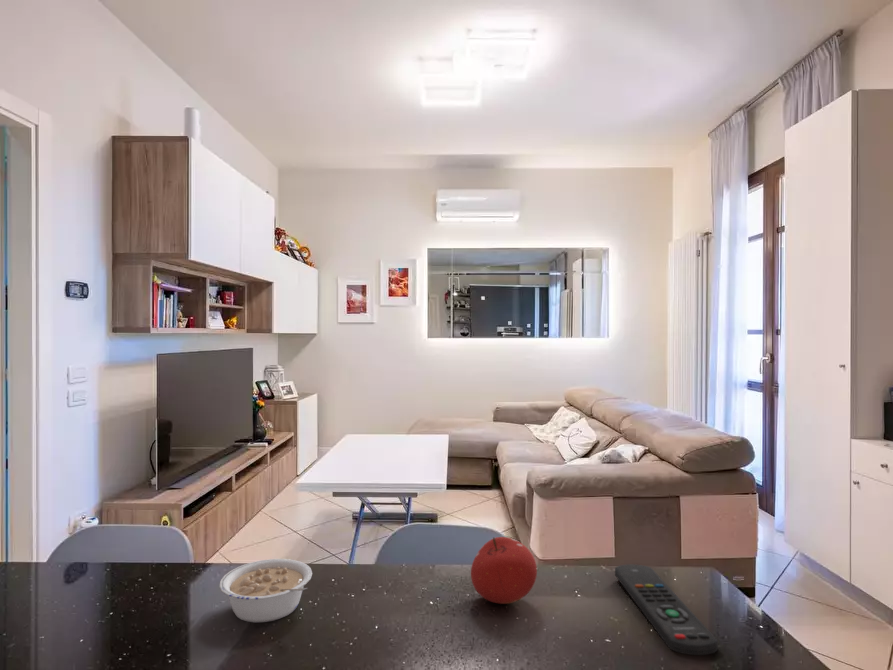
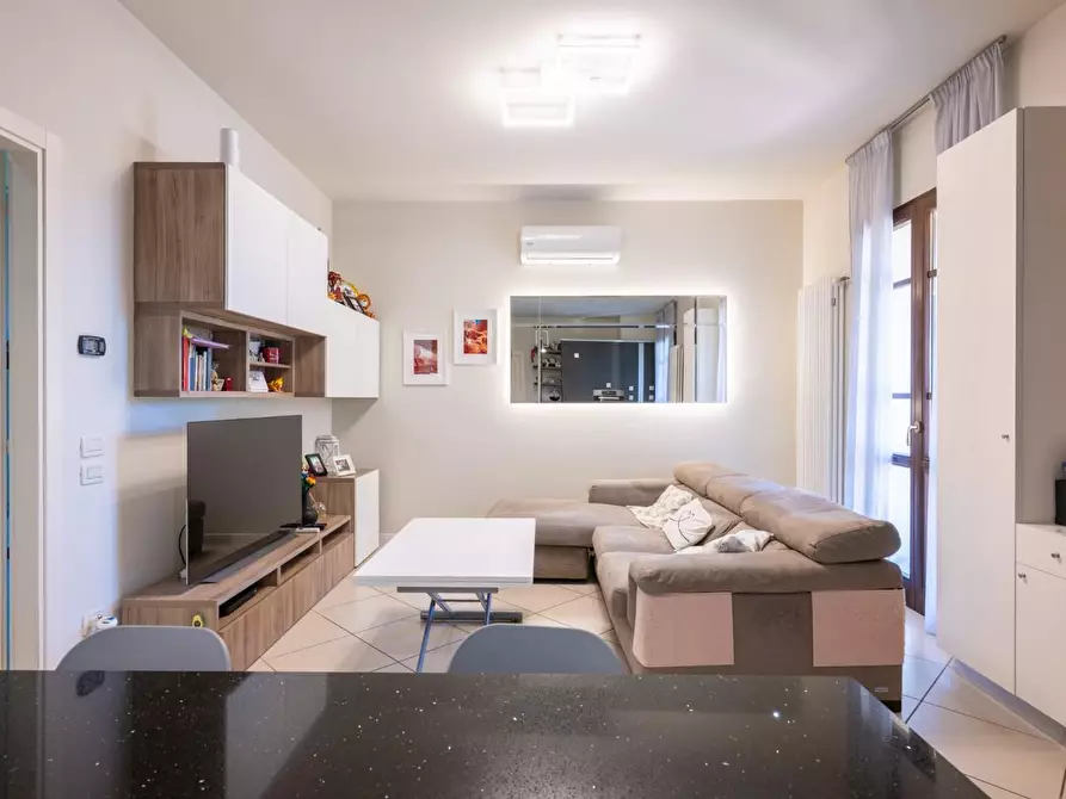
- fruit [470,536,538,605]
- remote control [614,563,719,656]
- legume [219,558,313,623]
